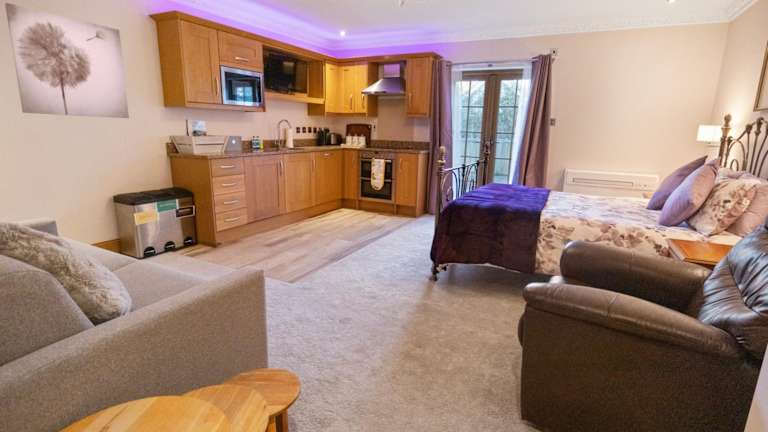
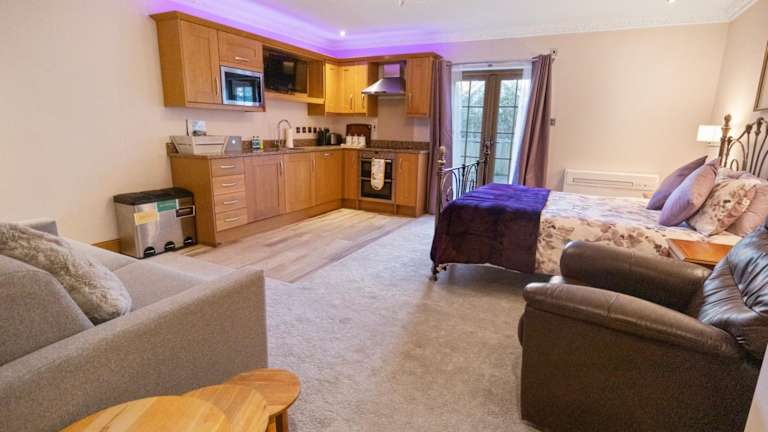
- wall art [4,2,130,119]
